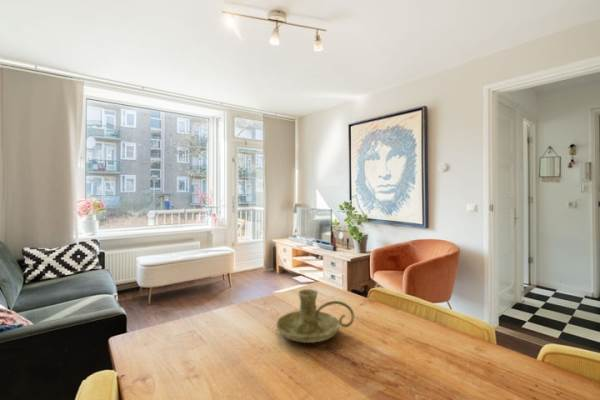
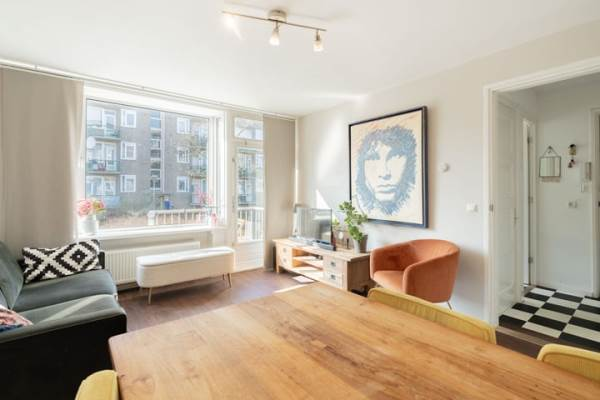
- candle holder [276,288,355,344]
